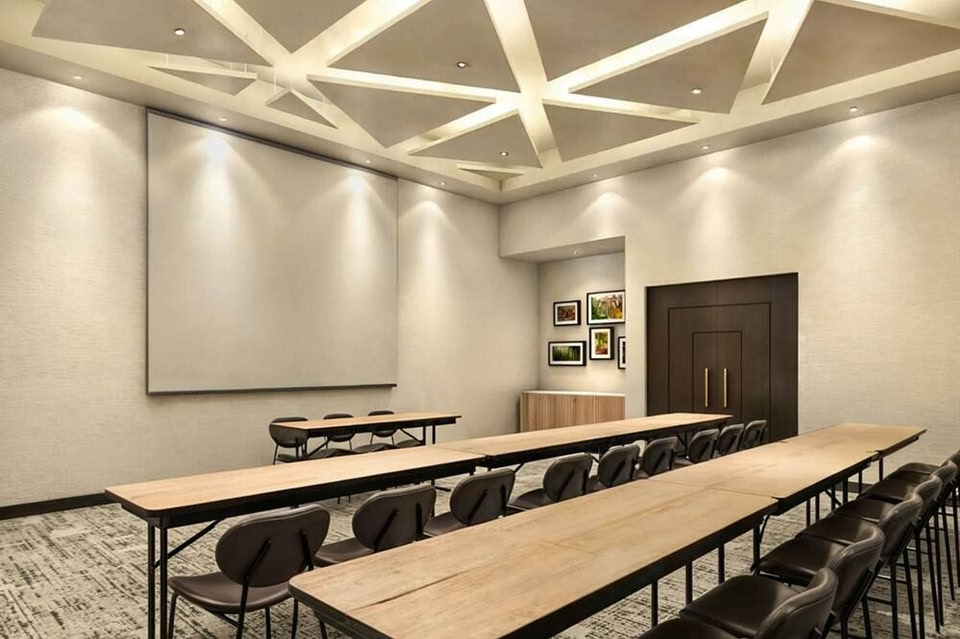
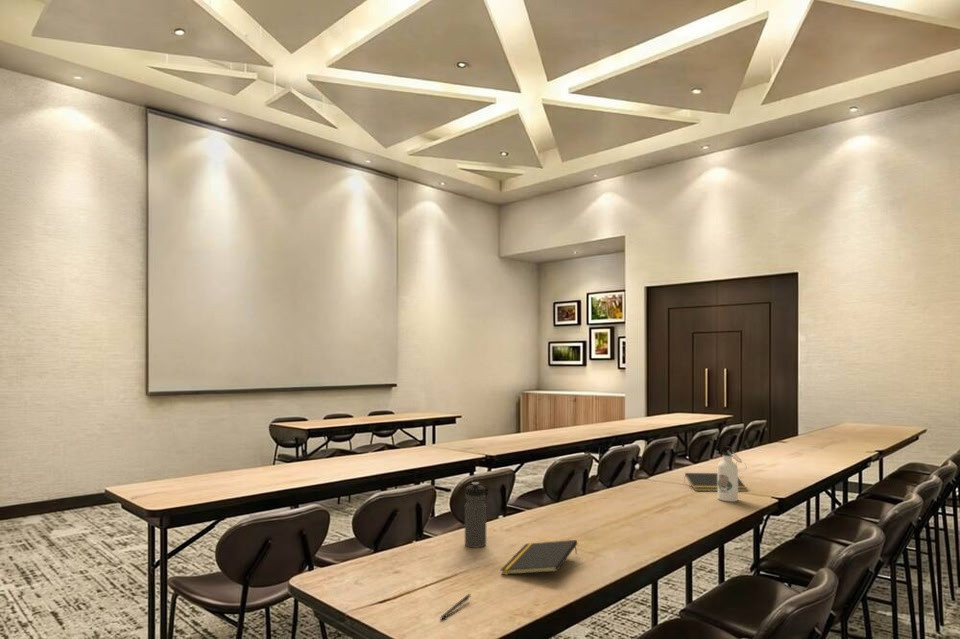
+ water bottle [464,481,487,549]
+ notepad [500,539,578,576]
+ notepad [683,472,748,492]
+ water bottle [717,445,747,503]
+ pen [439,593,472,620]
